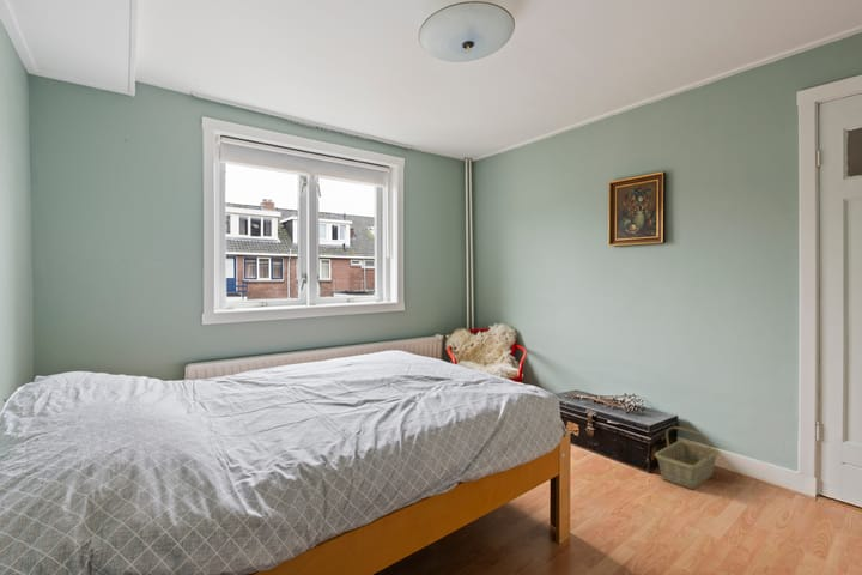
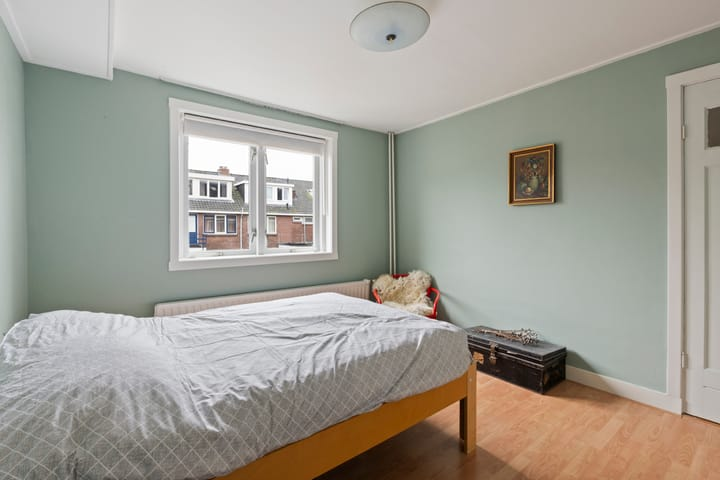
- basket [654,425,721,490]
